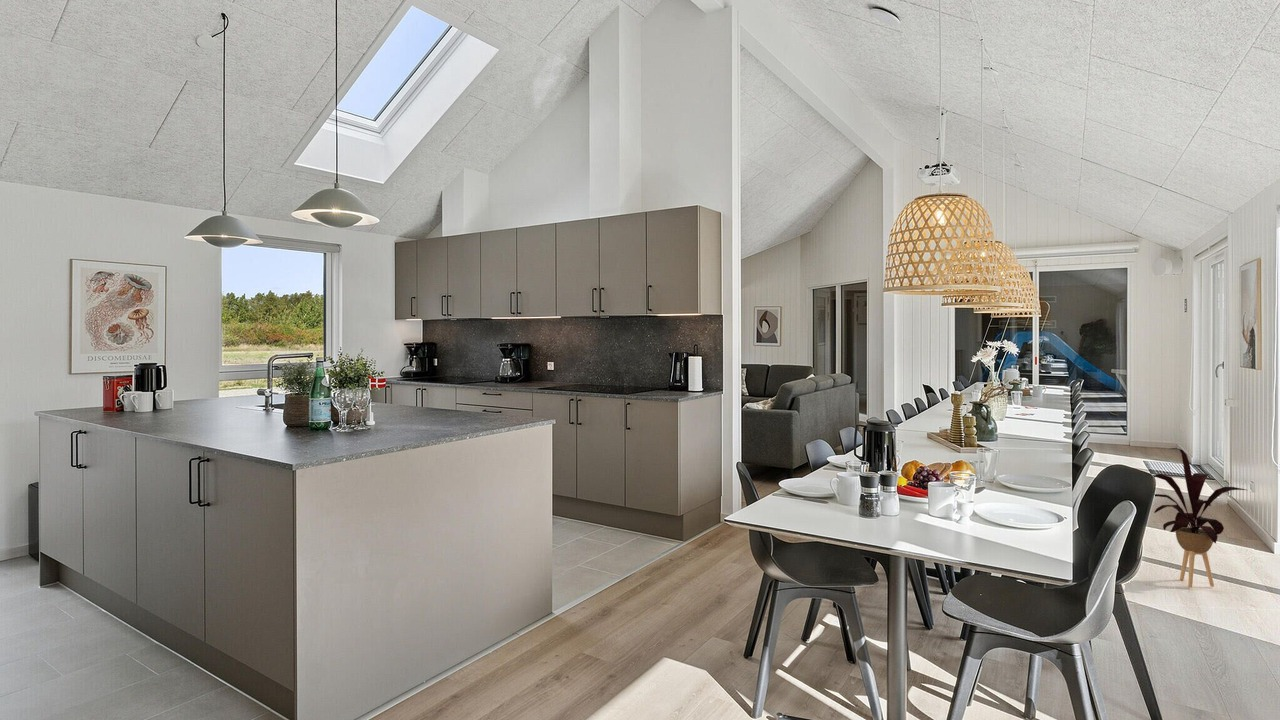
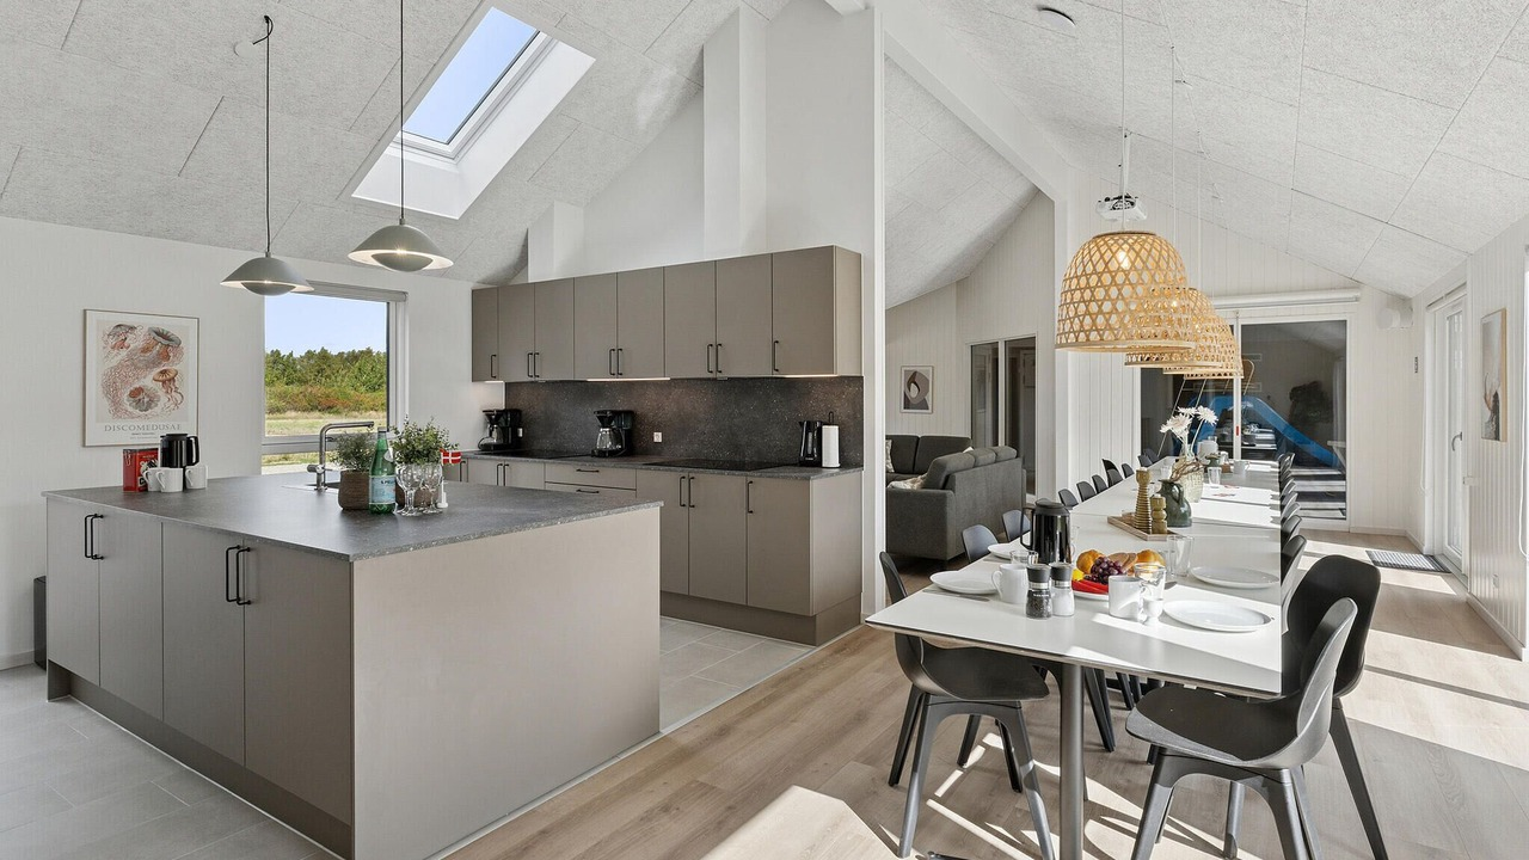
- house plant [1152,447,1247,589]
